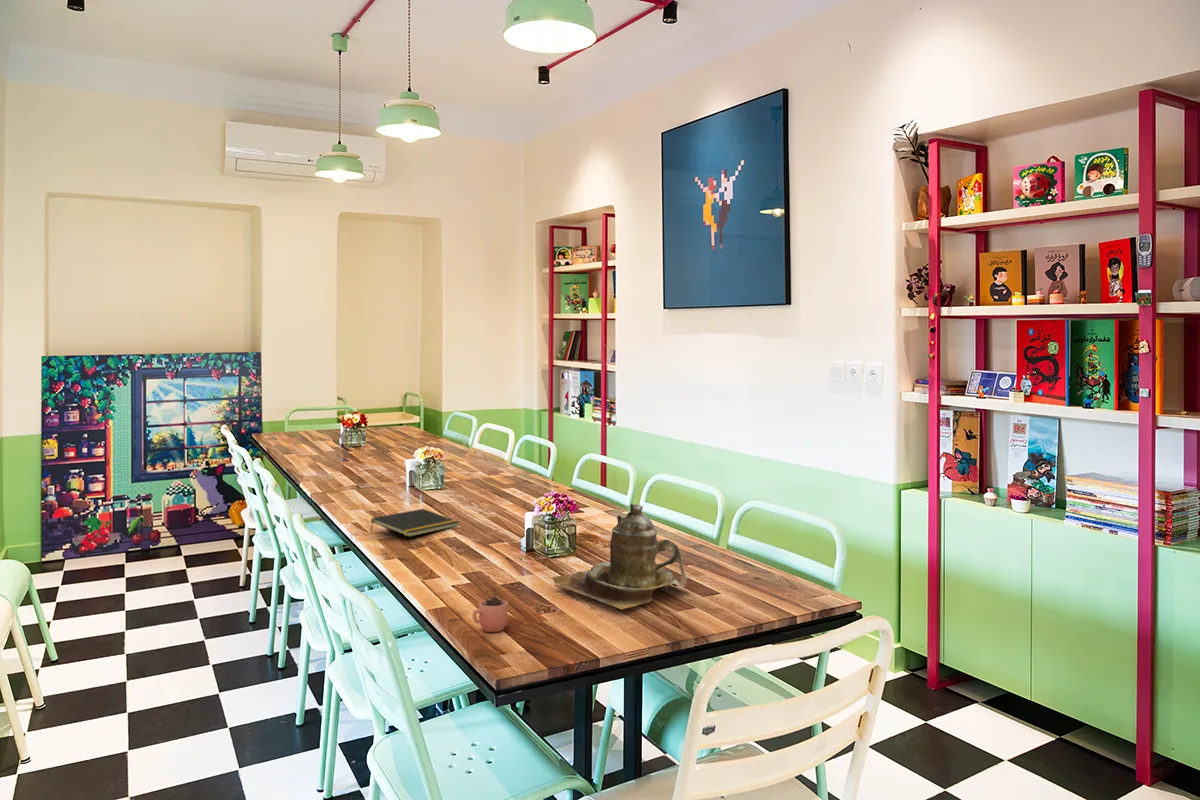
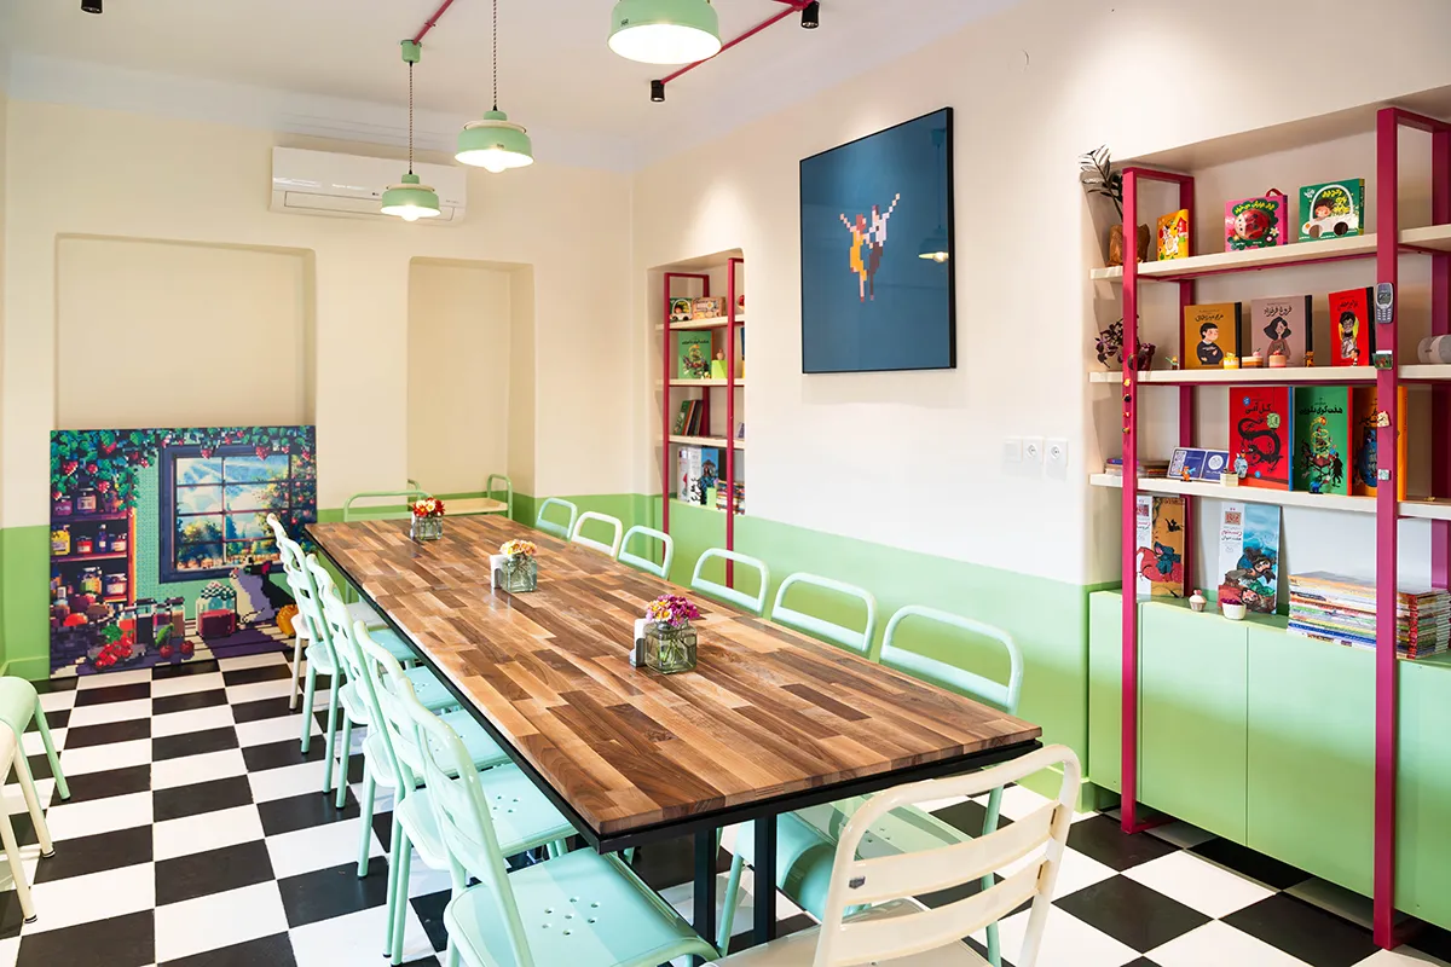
- cocoa [472,575,509,633]
- teapot [551,503,689,610]
- notepad [369,508,461,538]
